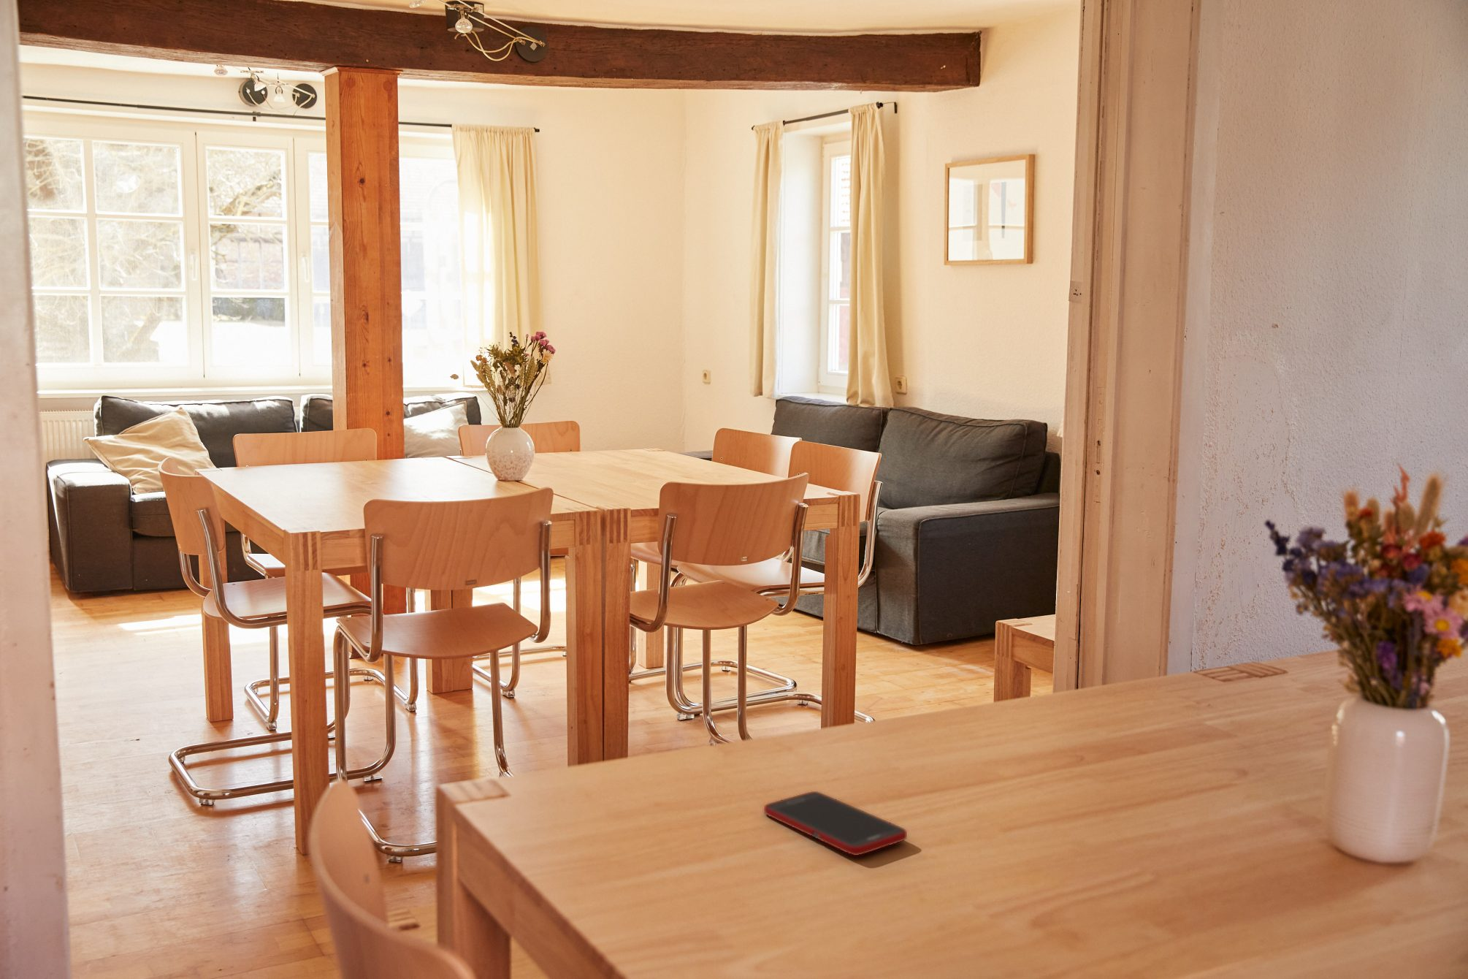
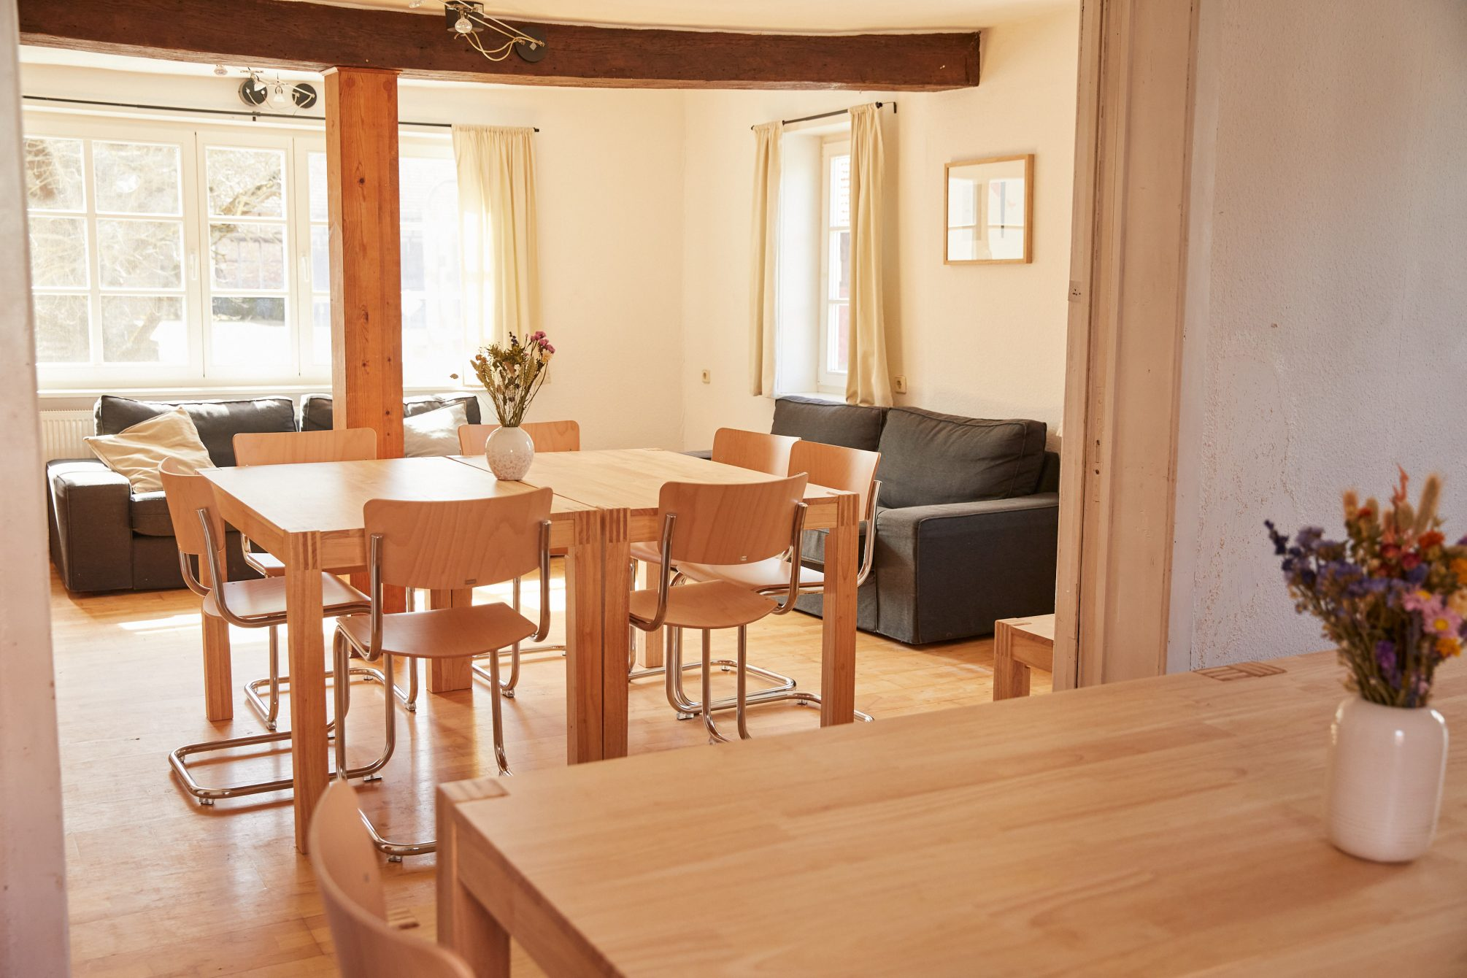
- cell phone [763,790,908,857]
